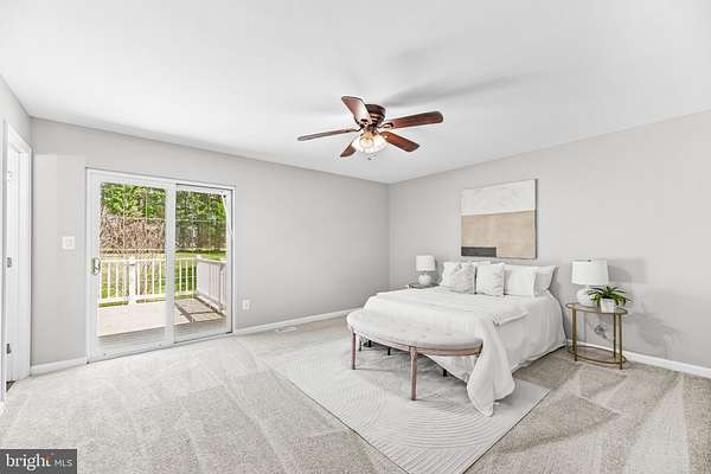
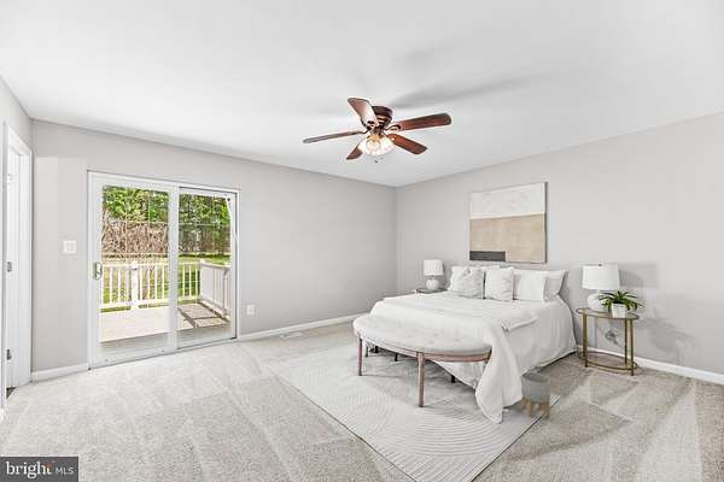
+ planter [520,371,551,419]
